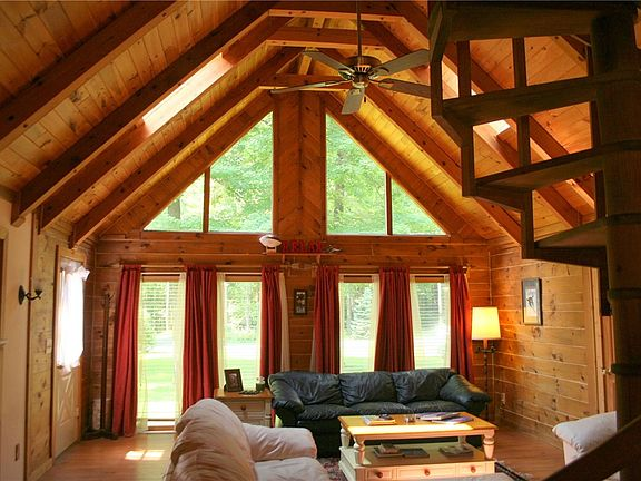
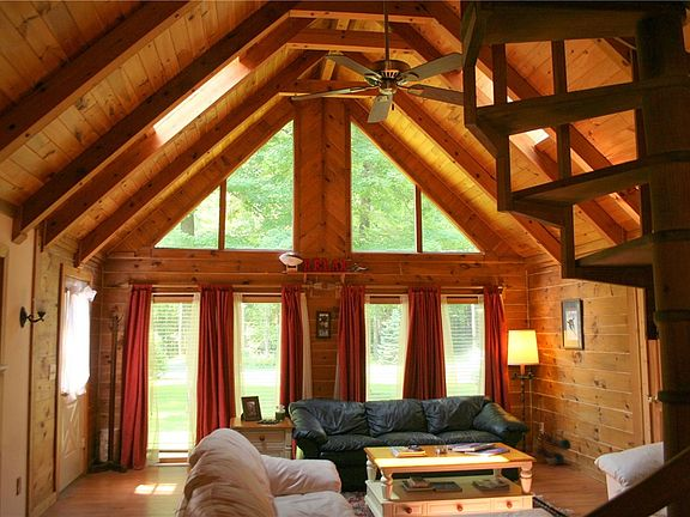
+ boots [534,432,573,466]
